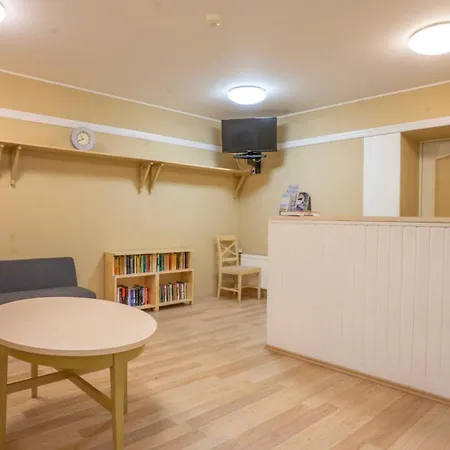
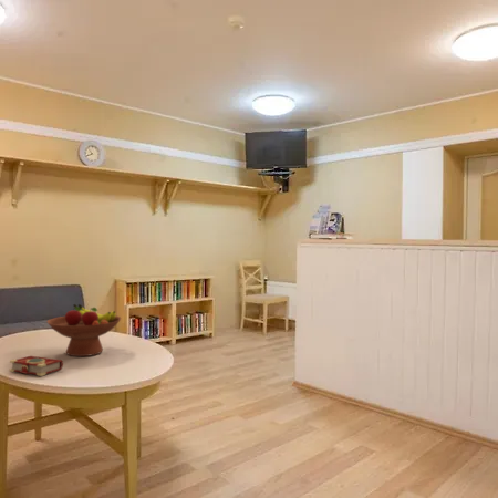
+ book [8,355,64,377]
+ fruit bowl [45,303,122,357]
